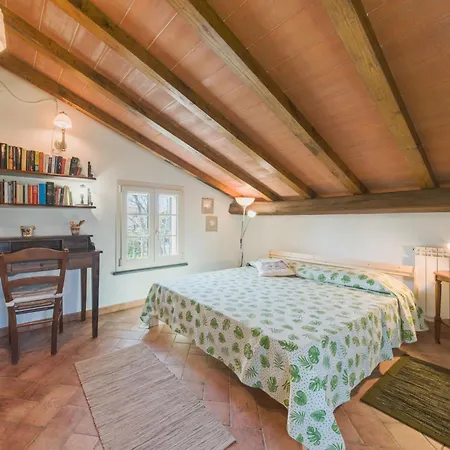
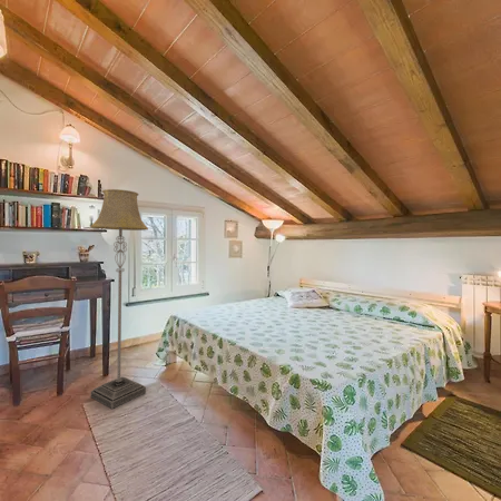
+ floor lamp [89,188,149,410]
